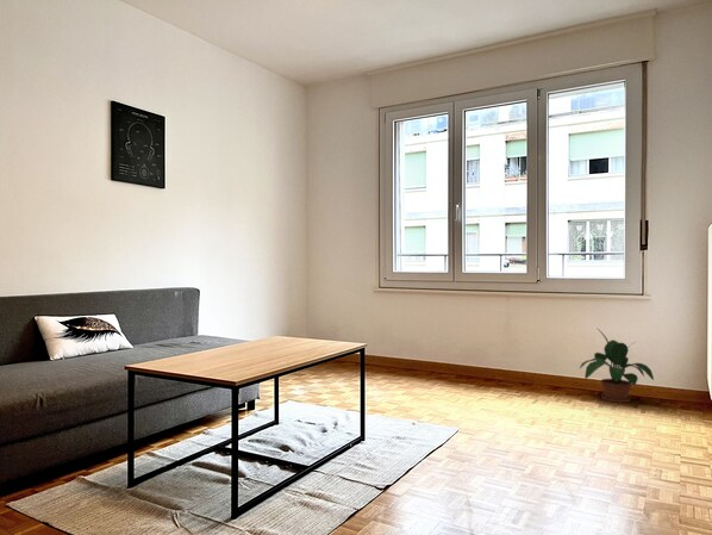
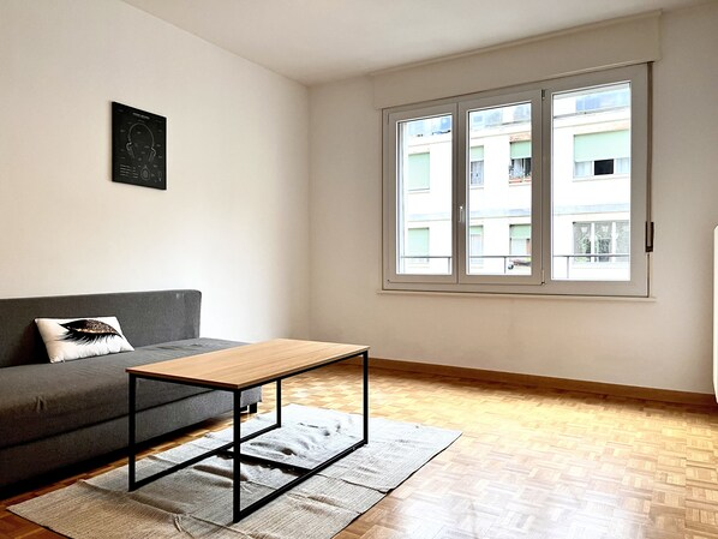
- potted plant [579,326,655,404]
